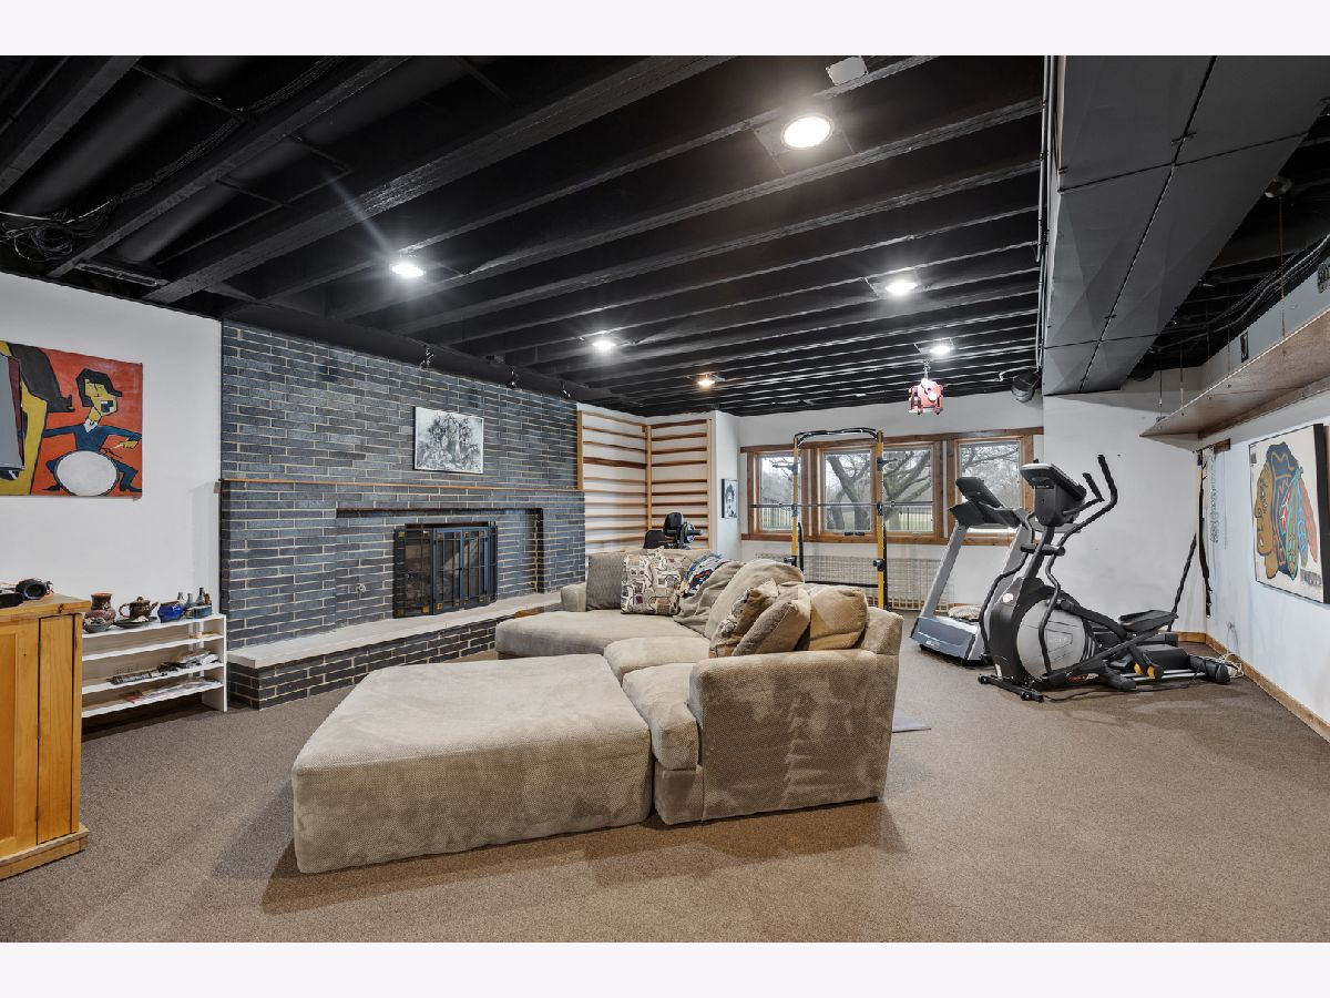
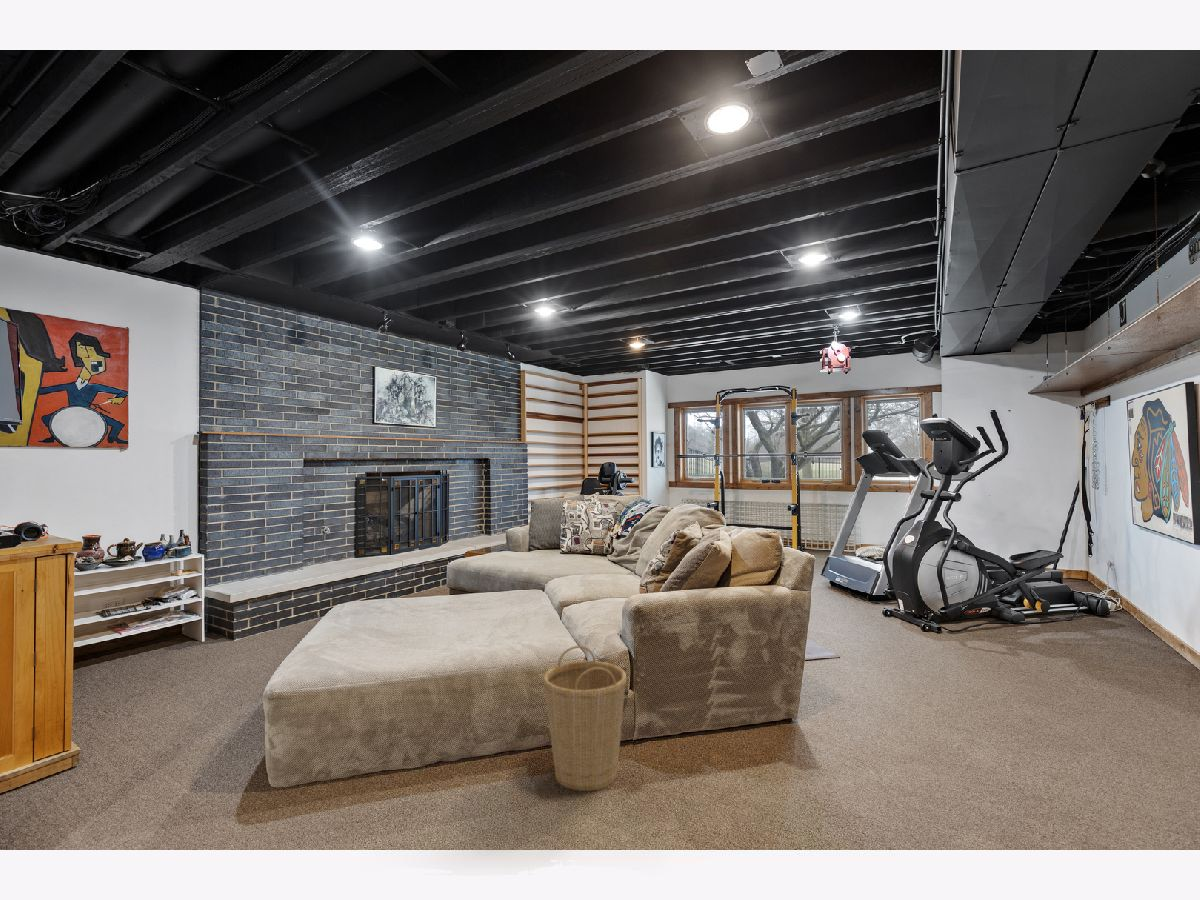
+ basket [542,645,627,792]
